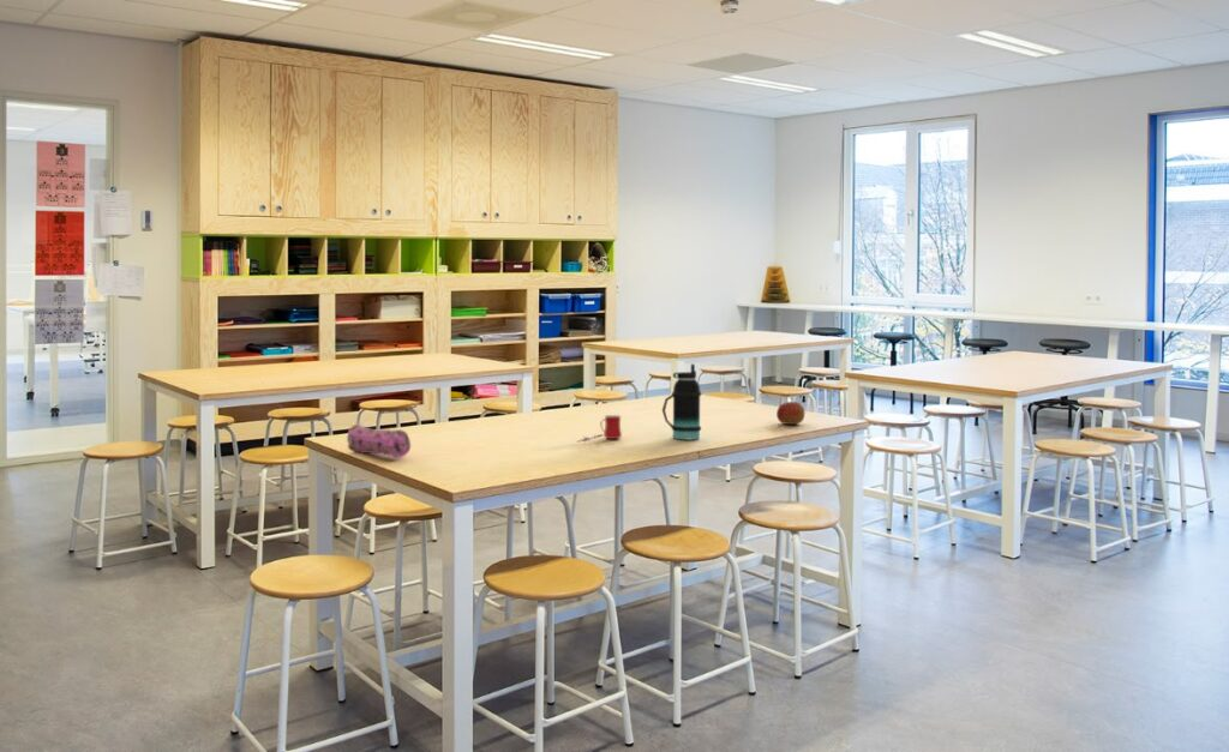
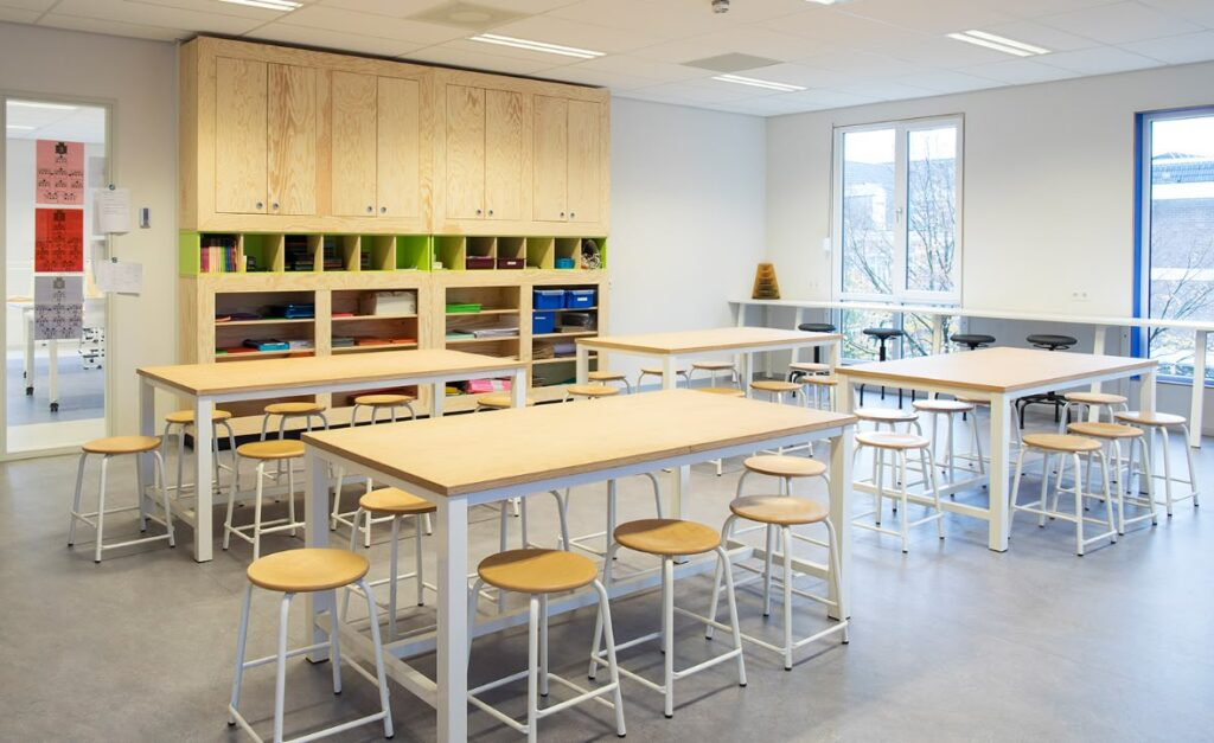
- bottle [661,363,703,440]
- pencil case [346,423,412,459]
- mug [581,414,623,440]
- apple [775,401,805,426]
